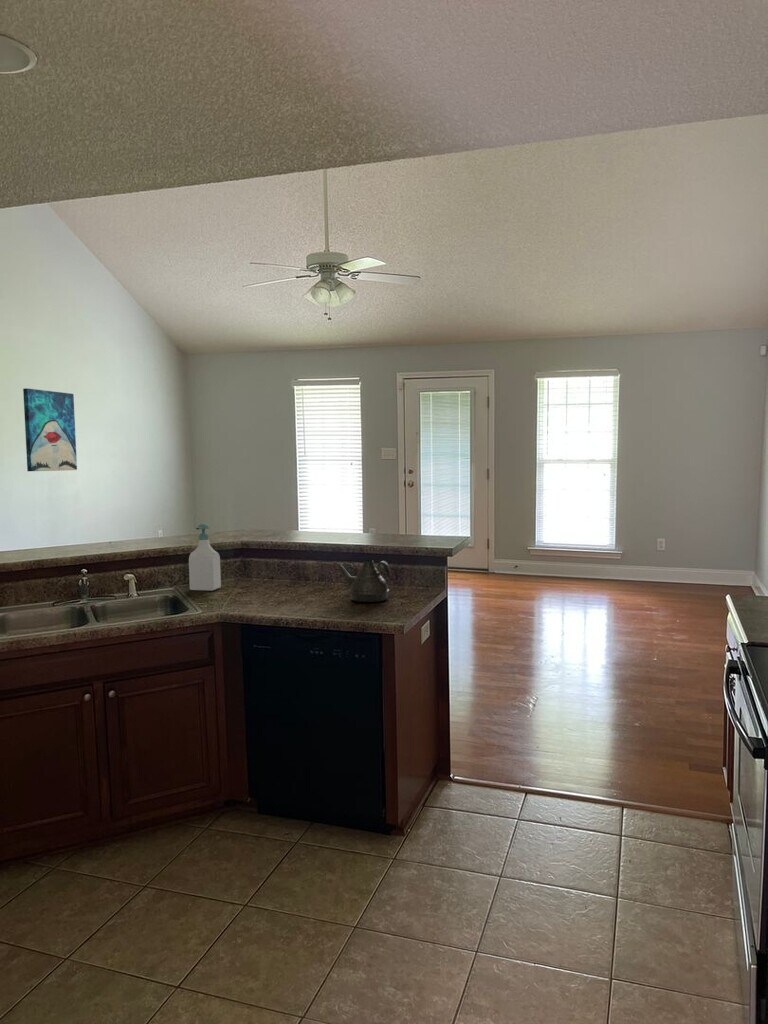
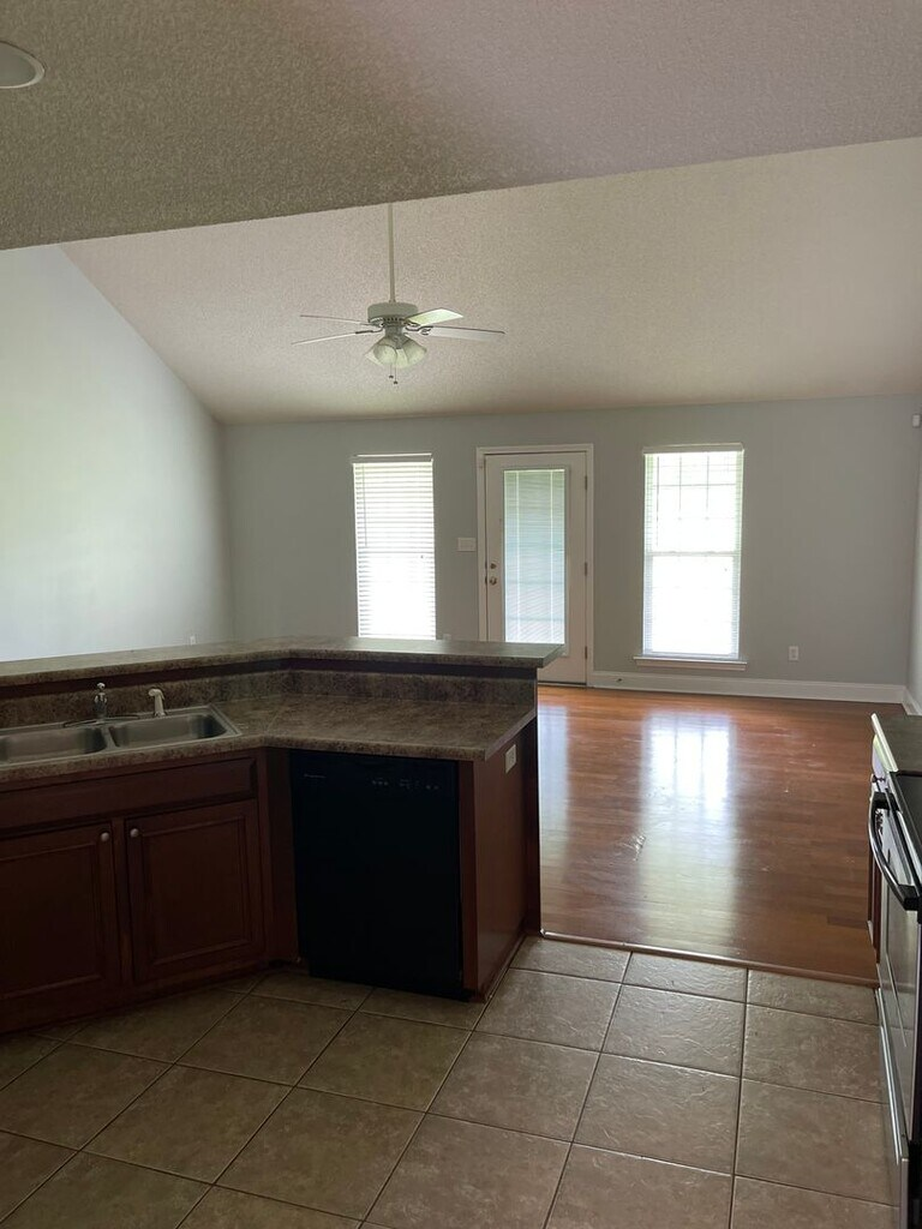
- teapot [332,559,392,603]
- wall art [22,387,78,472]
- soap bottle [188,523,222,592]
